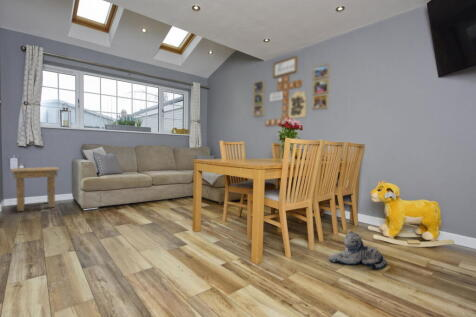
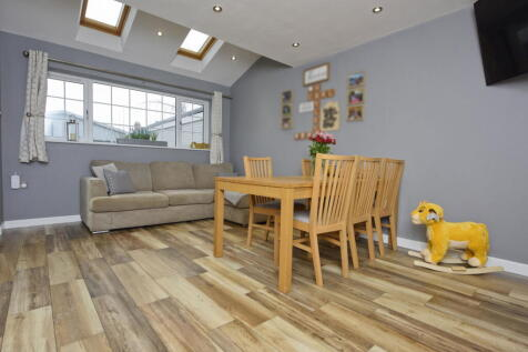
- plush toy [328,230,387,270]
- side table [9,166,61,212]
